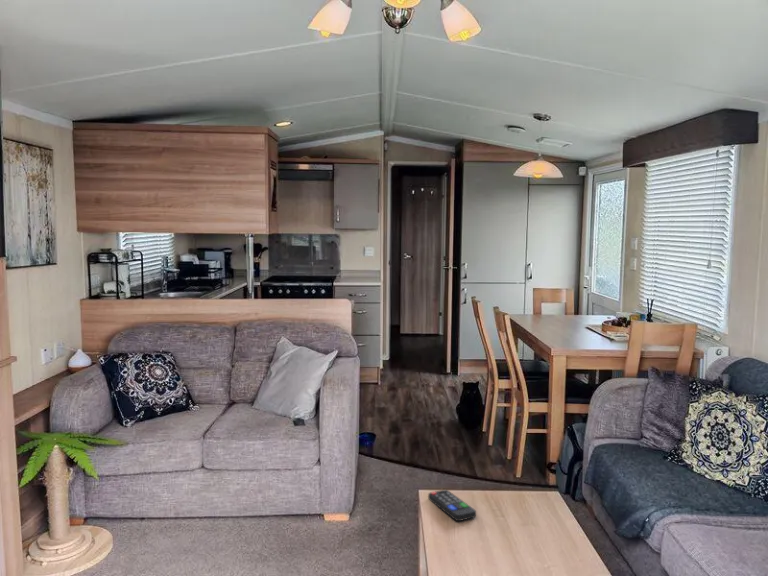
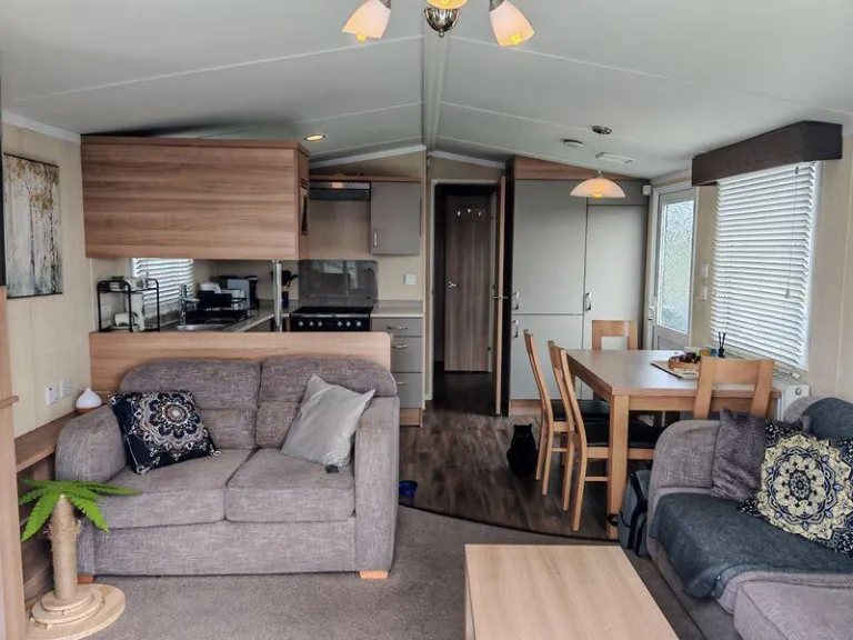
- remote control [427,489,477,522]
